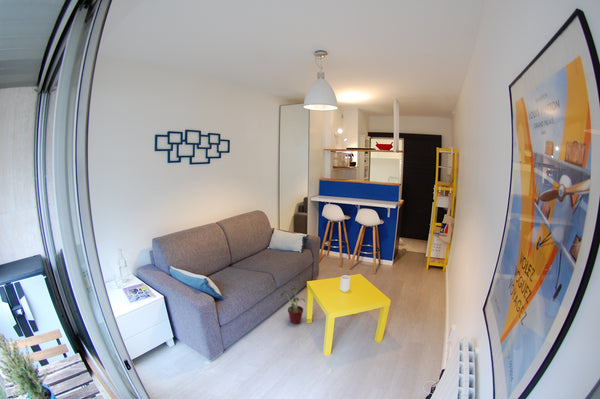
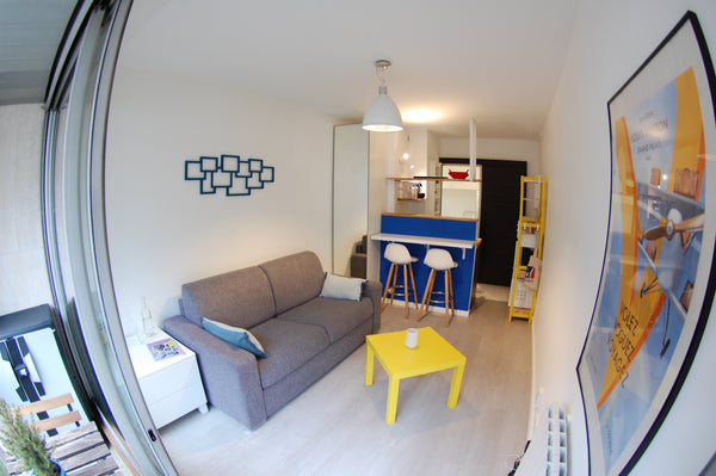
- potted plant [280,286,307,325]
